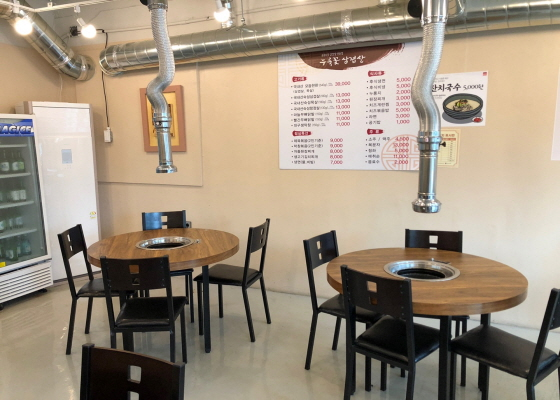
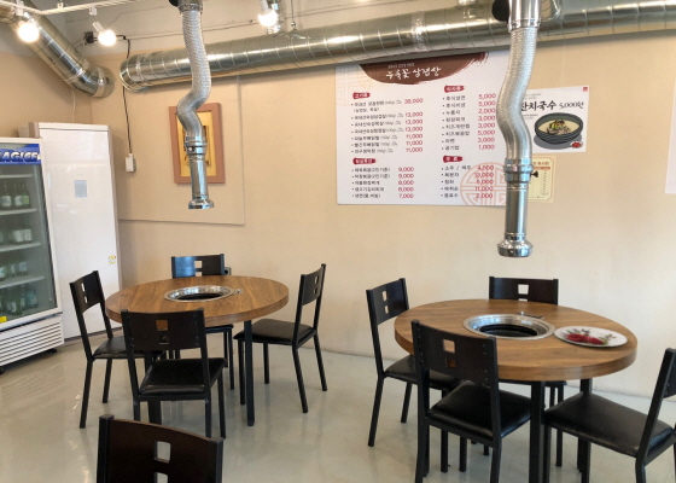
+ plate [553,325,629,348]
